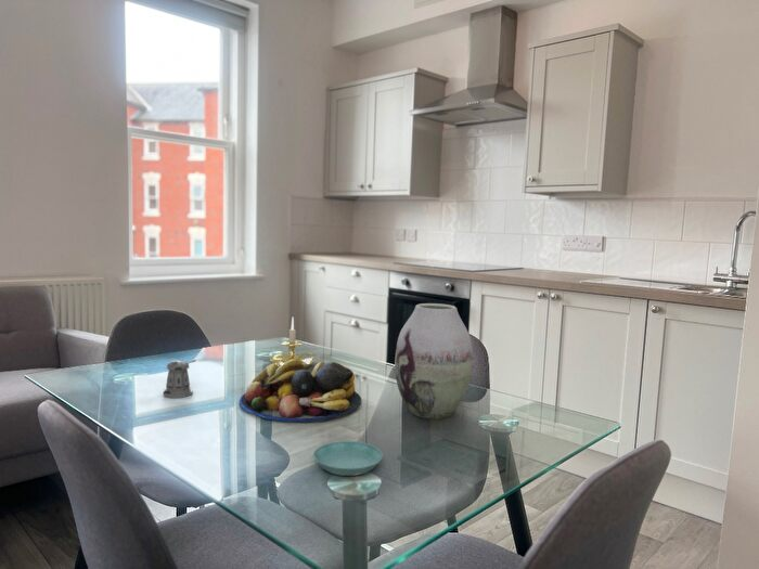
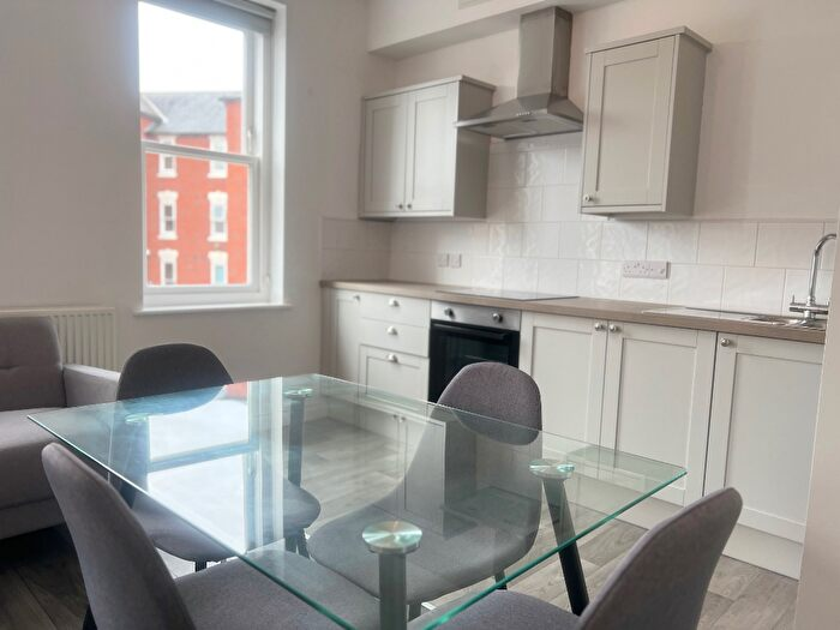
- candle holder [269,318,317,368]
- fruit bowl [239,360,362,423]
- vase [394,302,474,421]
- saucer [312,440,384,477]
- pepper shaker [163,359,197,399]
